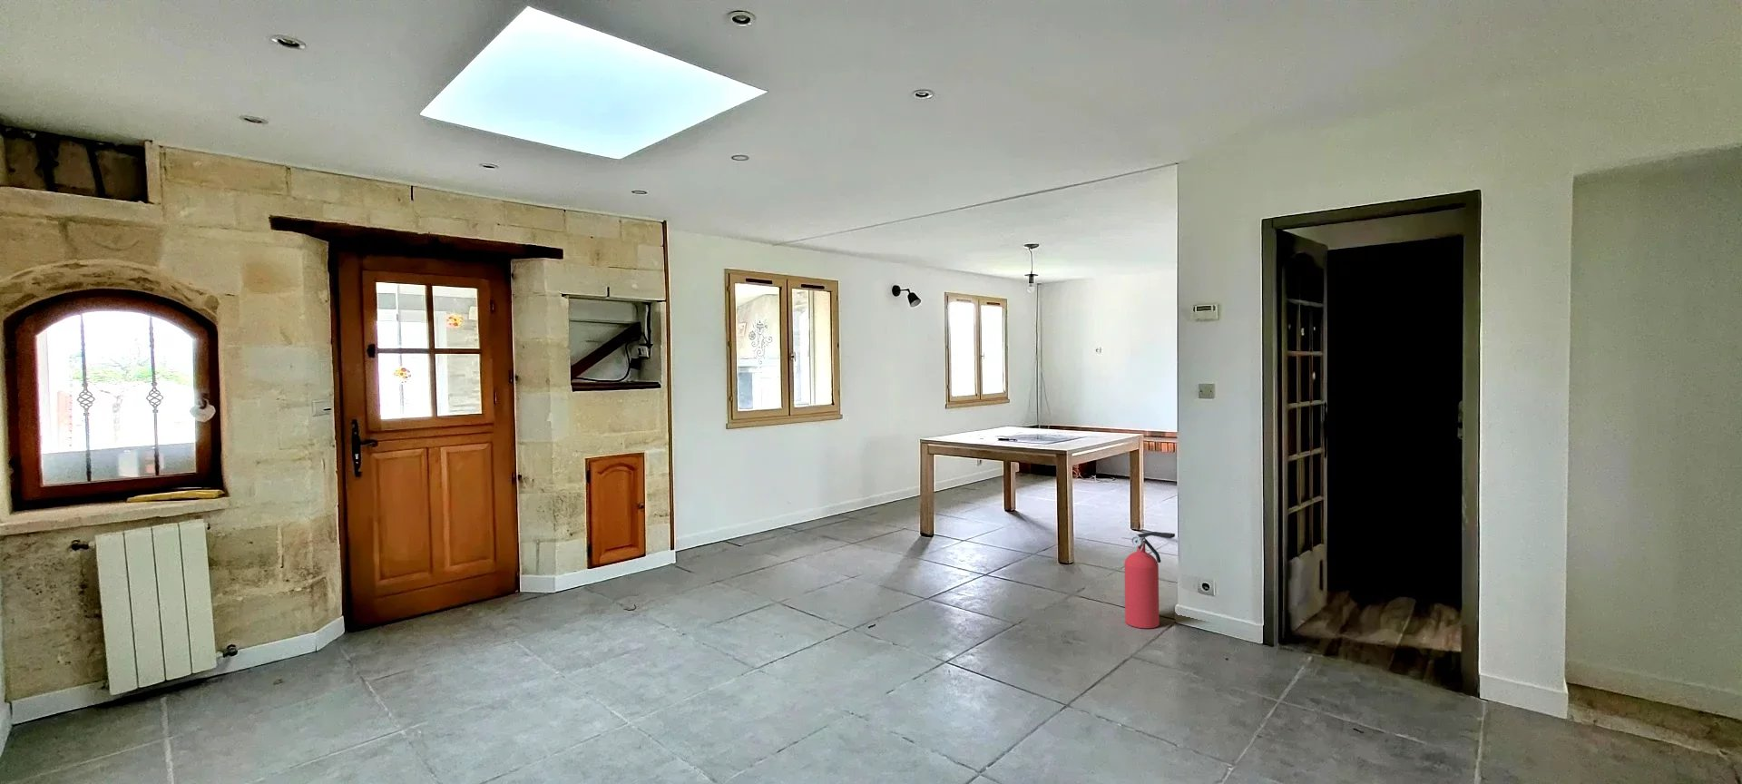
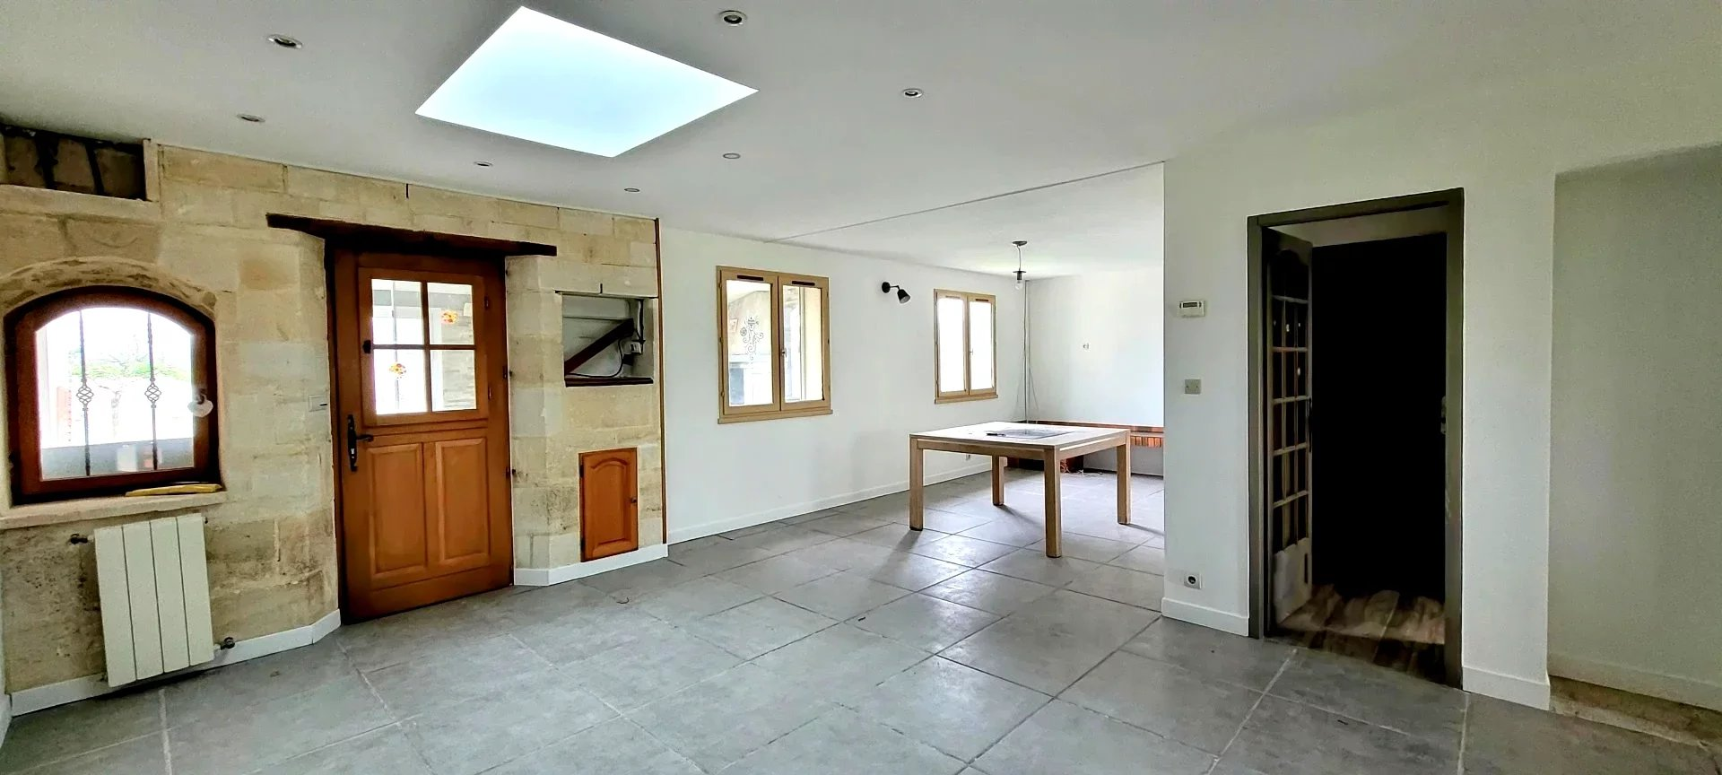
- fire extinguisher [1121,531,1175,629]
